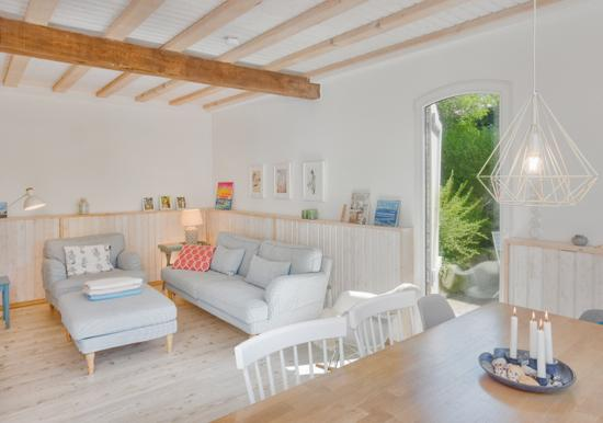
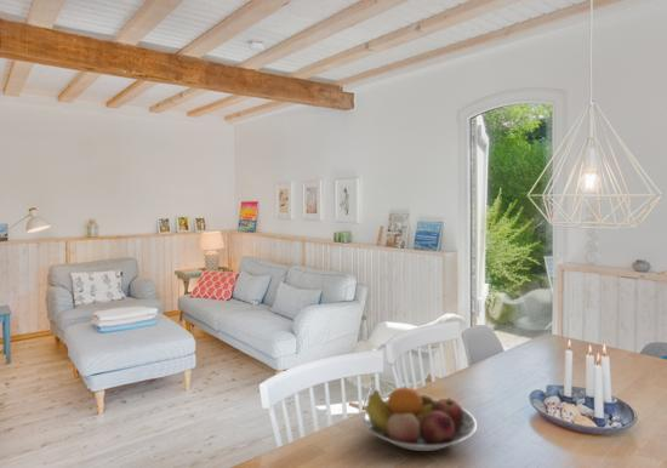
+ fruit bowl [361,386,478,452]
